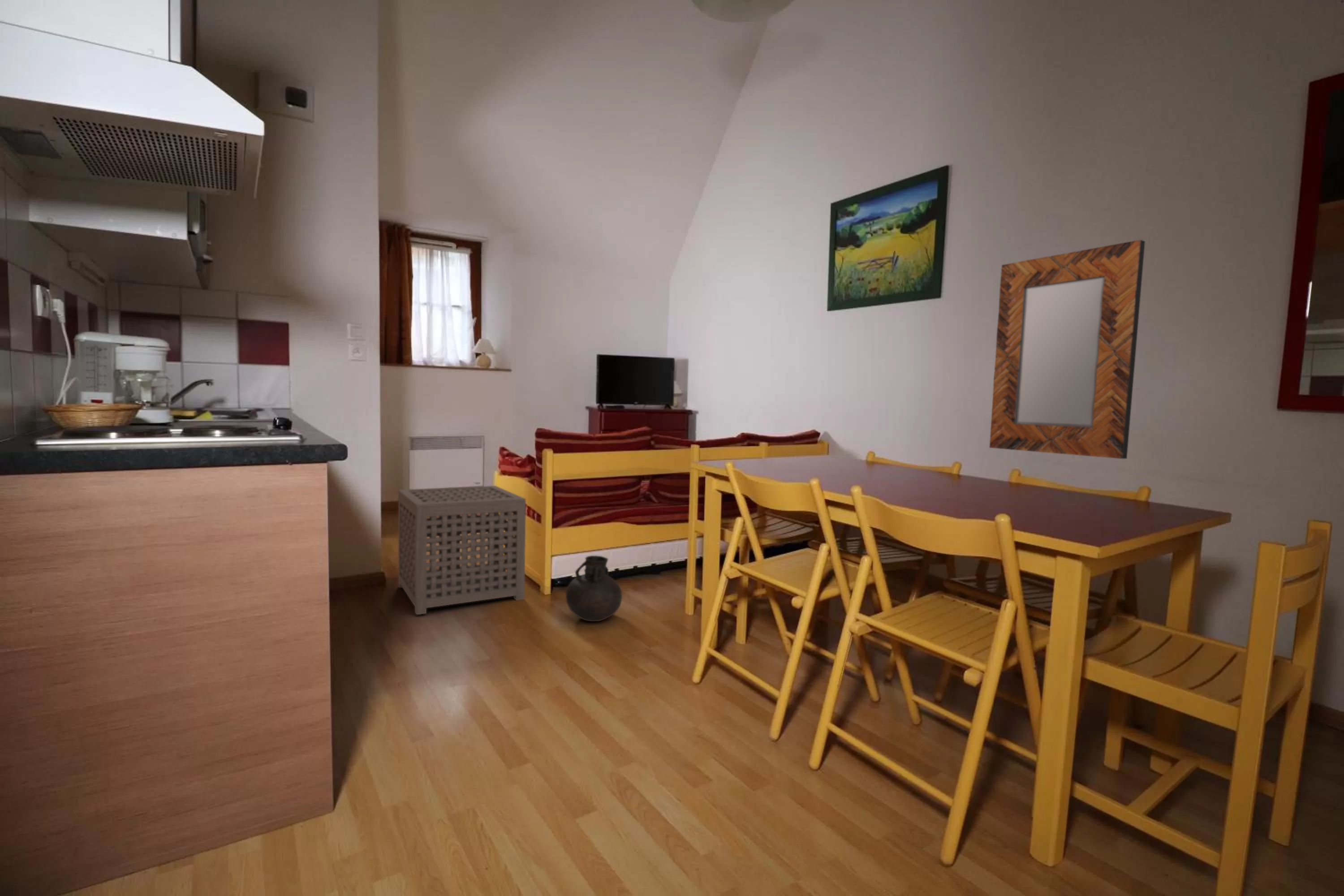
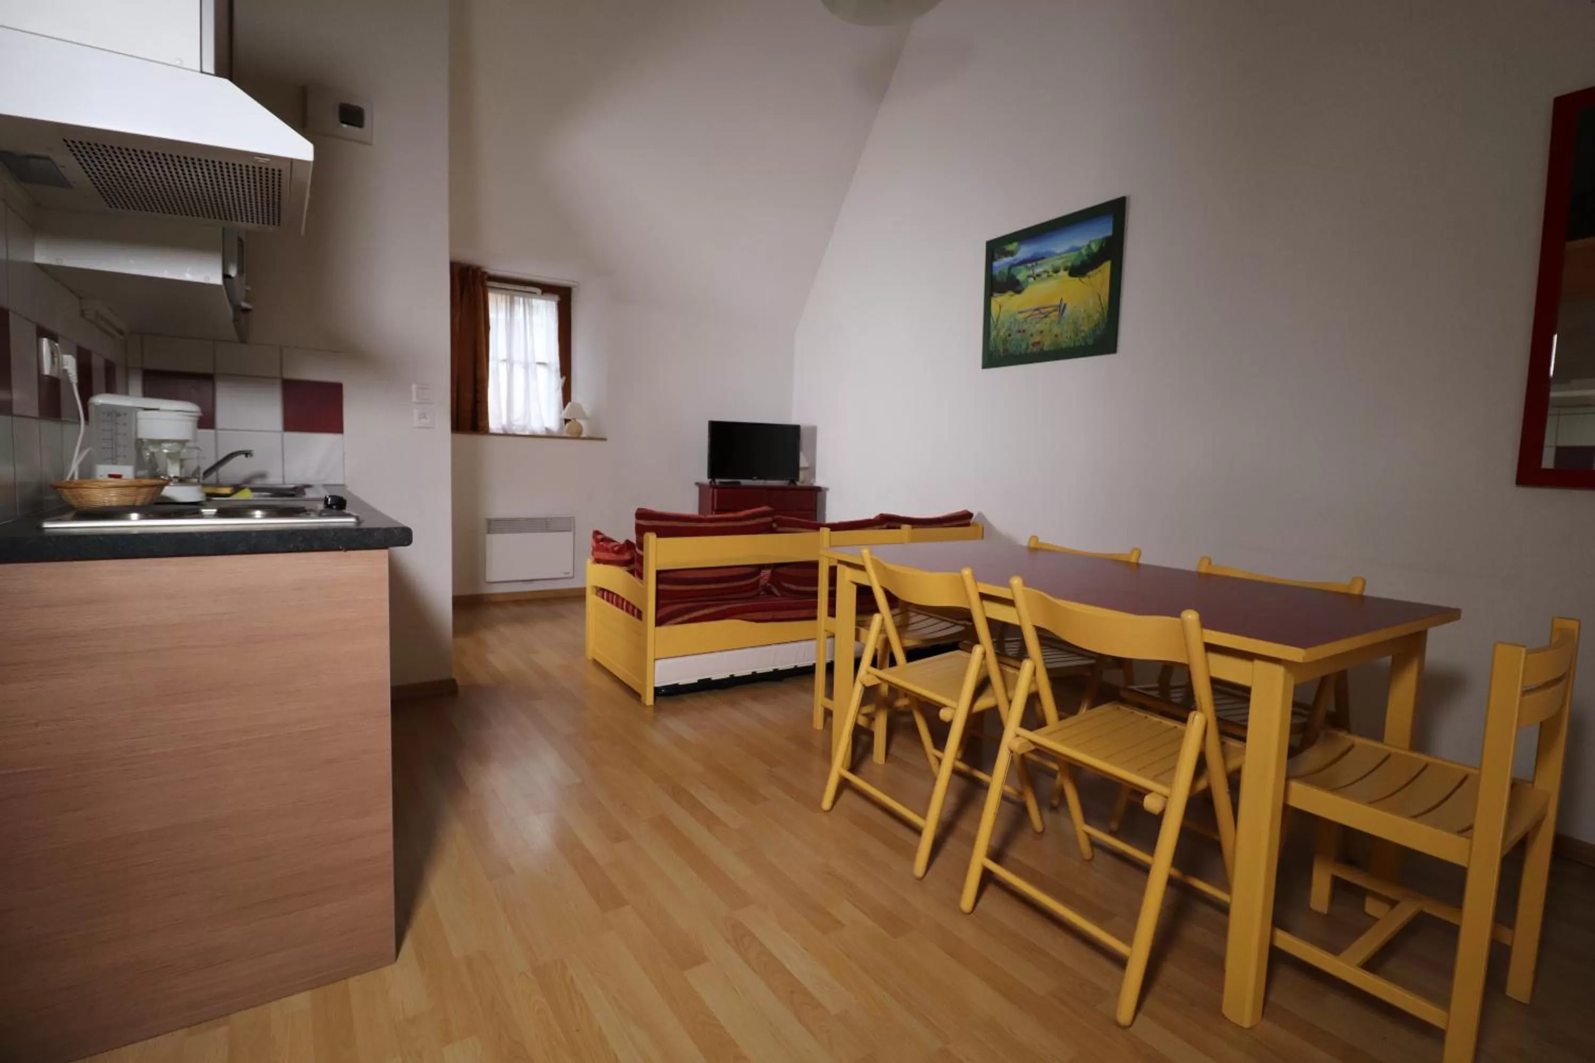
- home mirror [989,239,1146,459]
- vase [565,555,623,622]
- side table [398,485,526,615]
